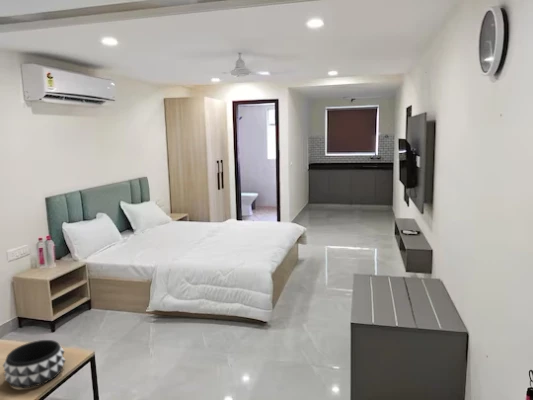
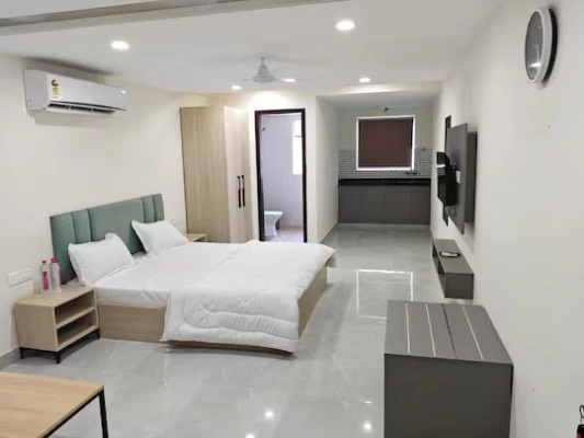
- decorative bowl [2,339,66,389]
